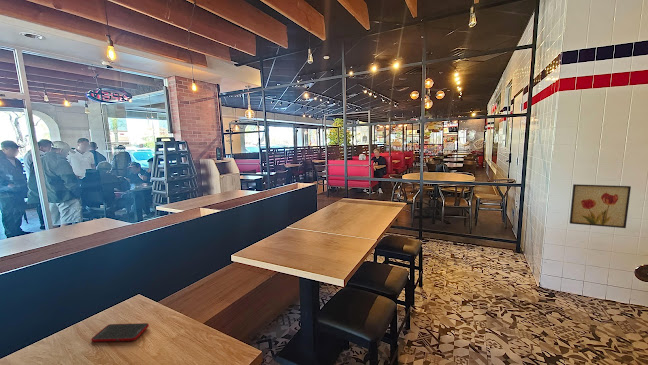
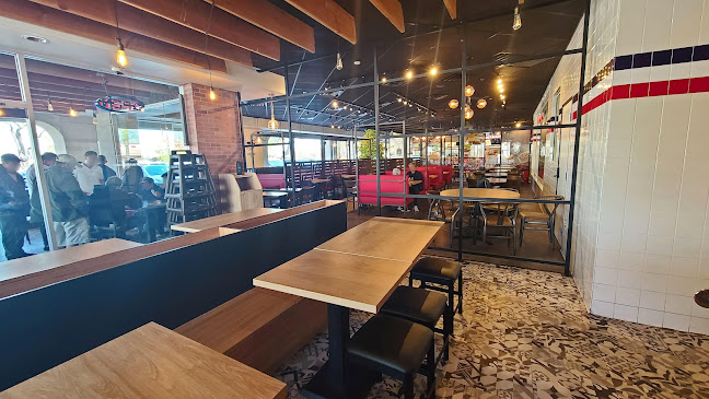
- wall art [569,183,632,229]
- cell phone [90,322,150,343]
